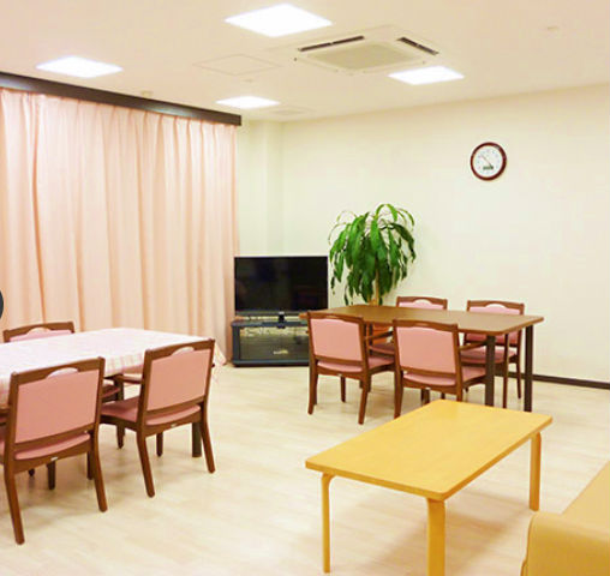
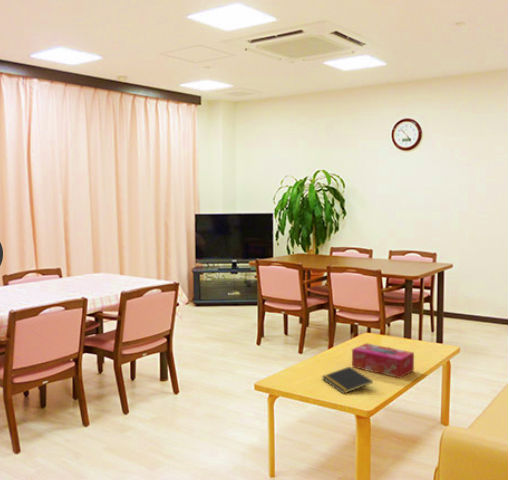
+ notepad [321,366,374,395]
+ tissue box [351,342,415,379]
